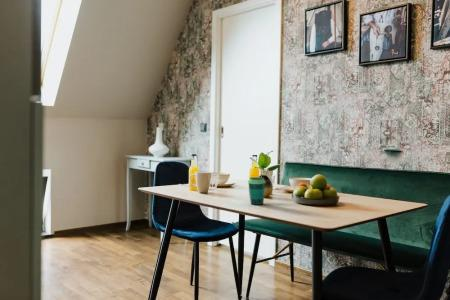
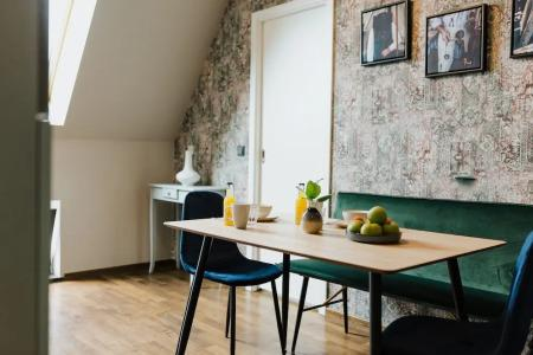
- cup [247,176,267,206]
